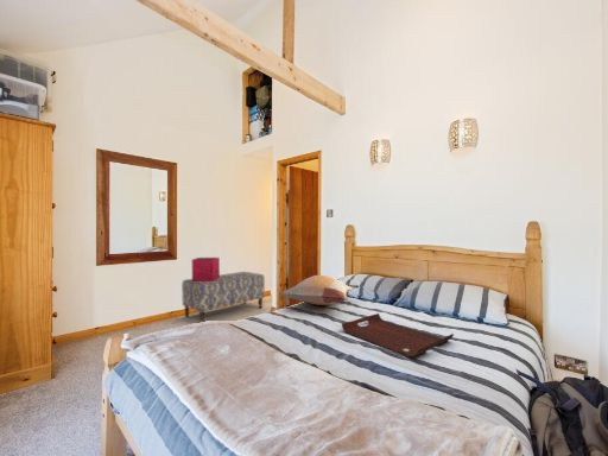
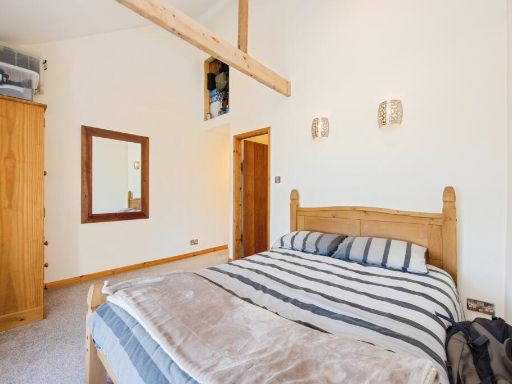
- serving tray [341,312,455,359]
- bench [180,271,266,323]
- storage bin [191,256,221,281]
- decorative pillow [279,274,360,306]
